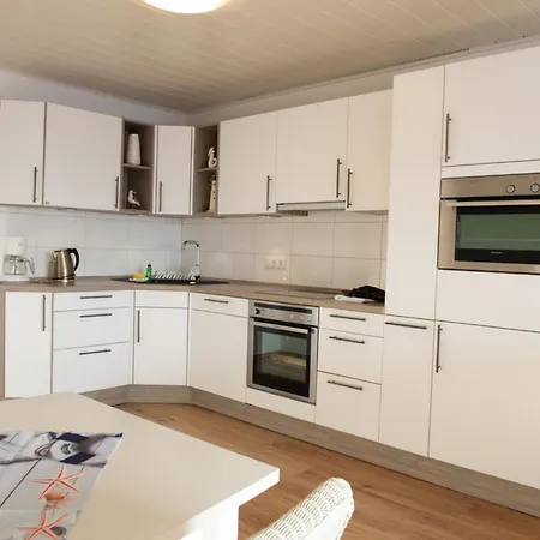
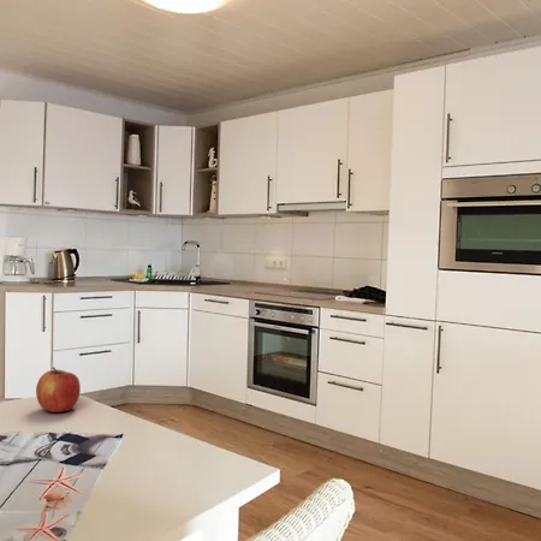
+ apple [35,365,82,414]
